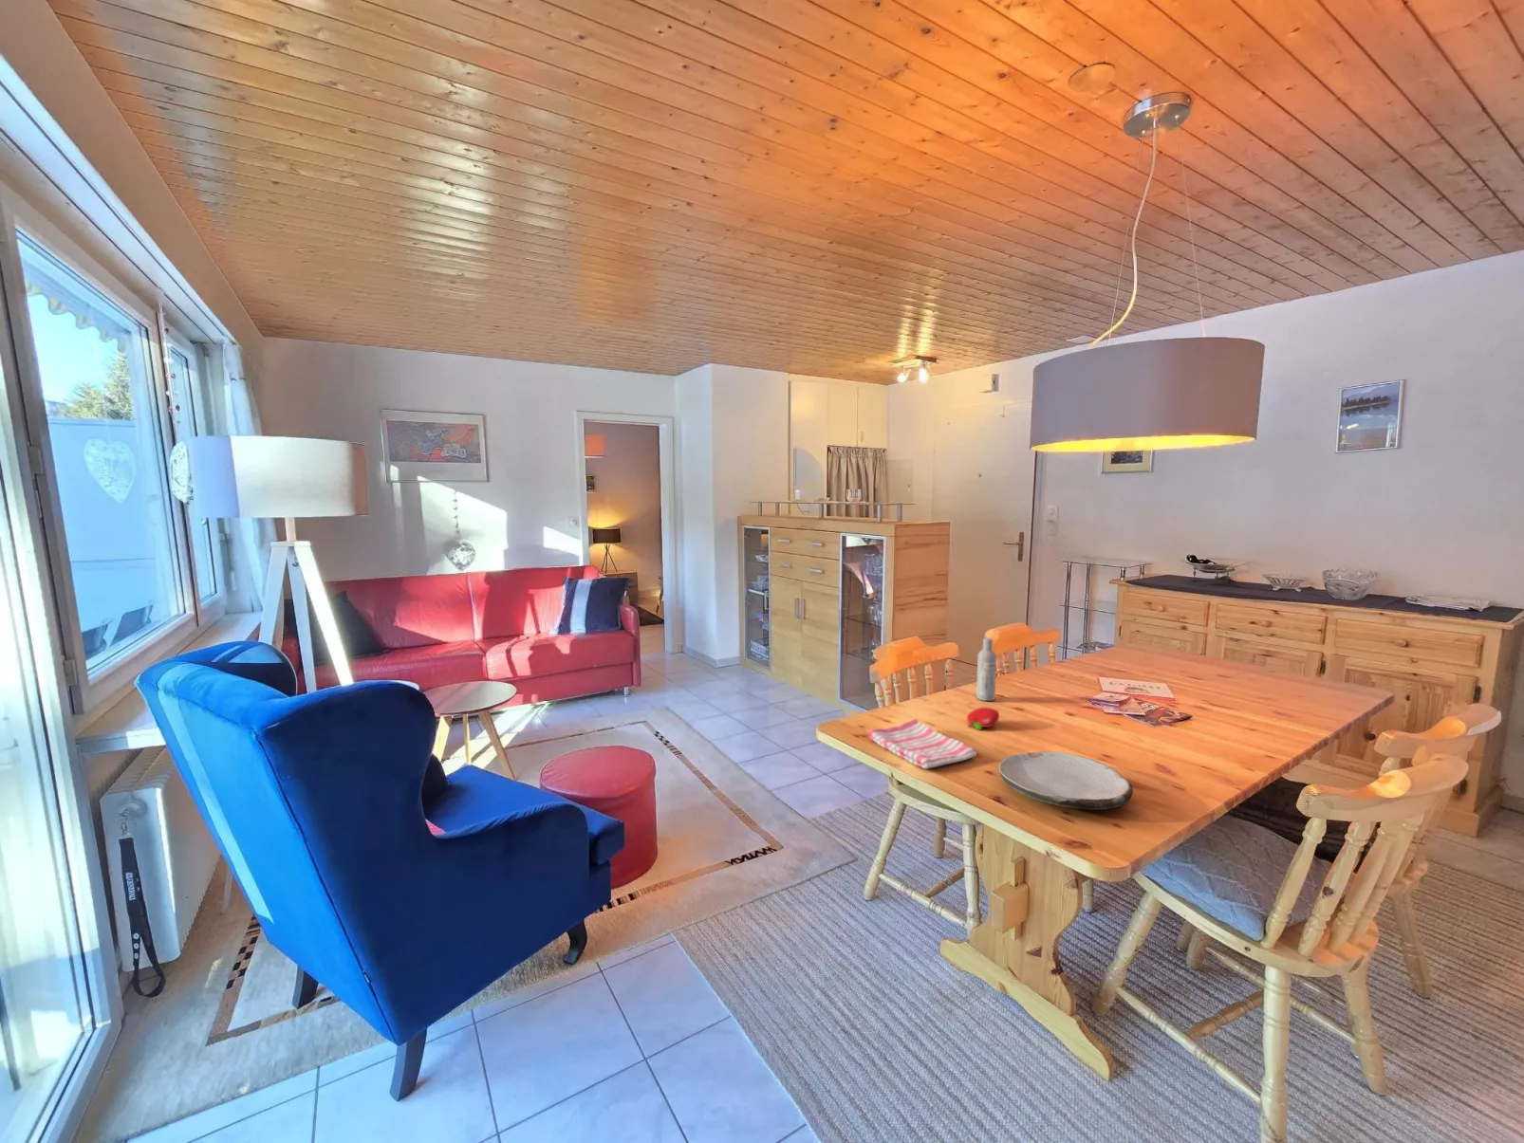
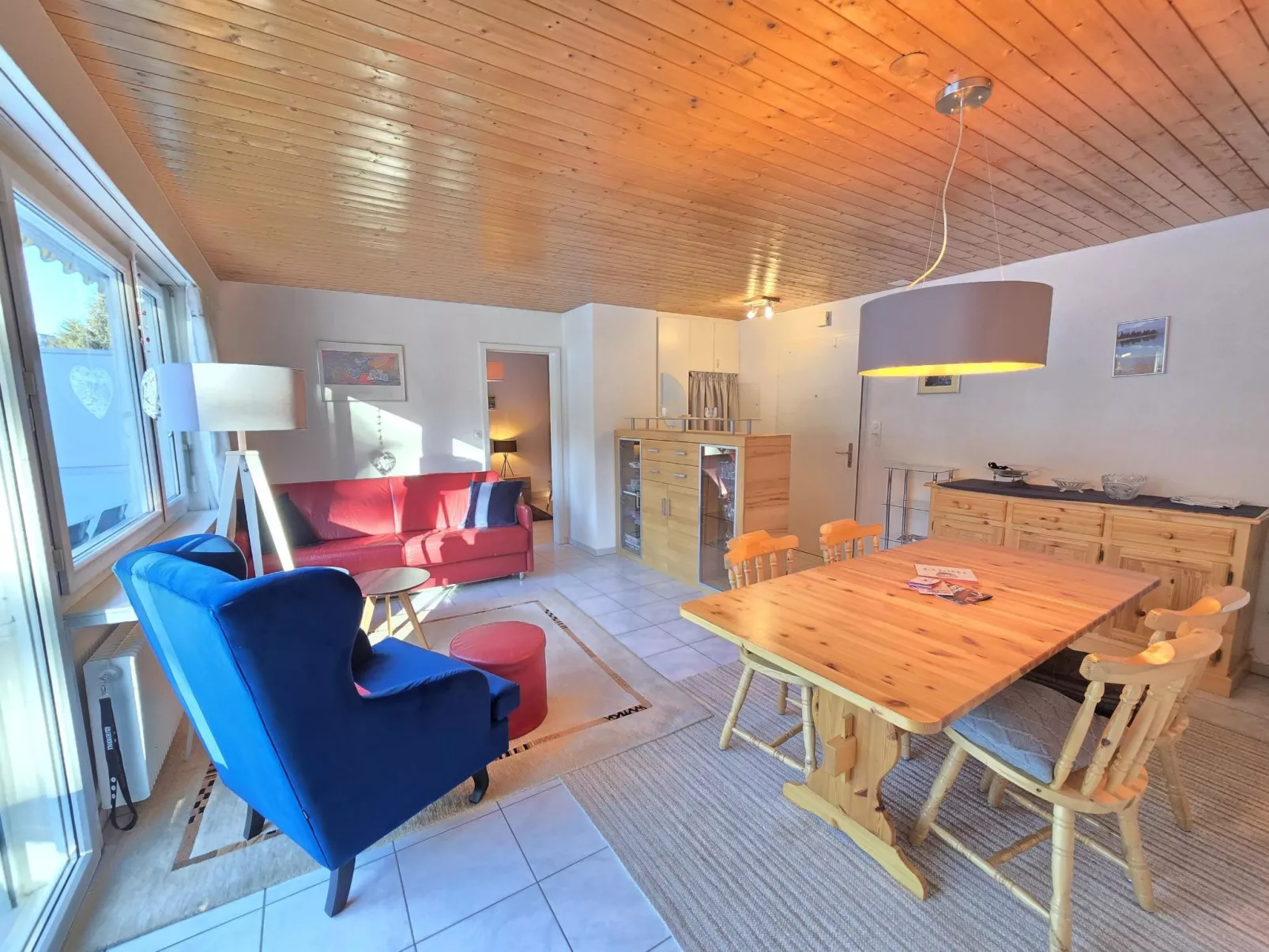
- bottle [975,638,997,702]
- plate [998,750,1134,810]
- fruit [966,707,1000,730]
- dish towel [867,717,978,771]
